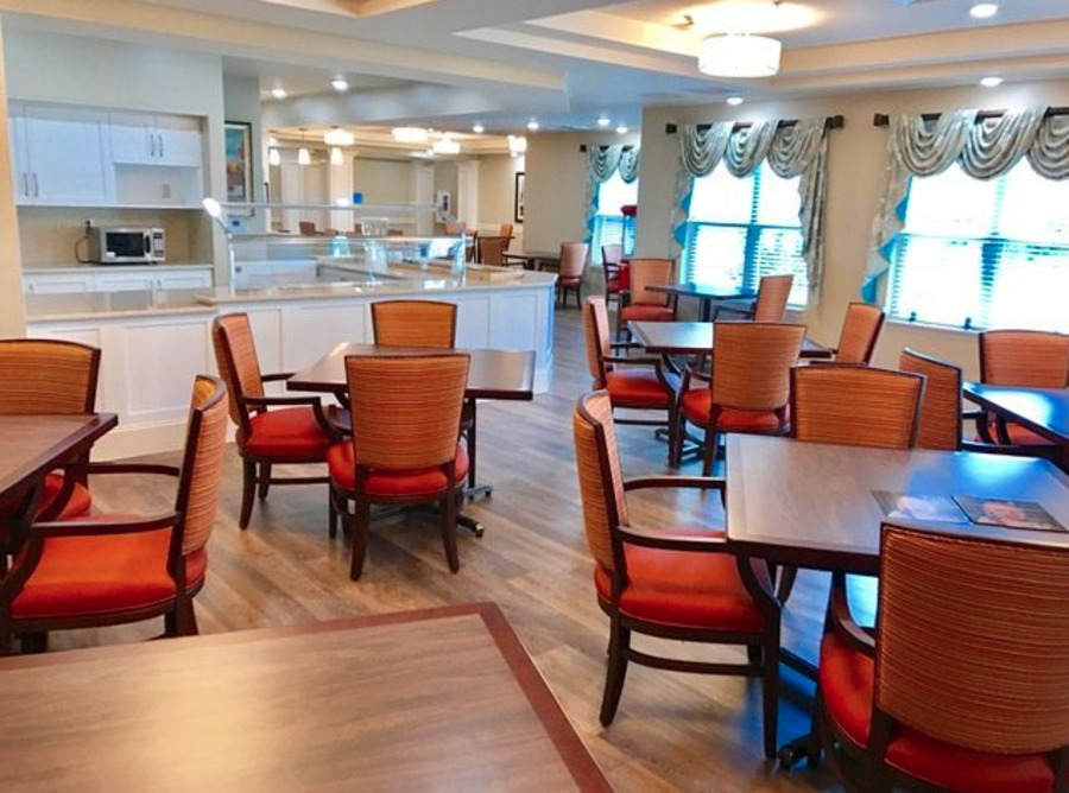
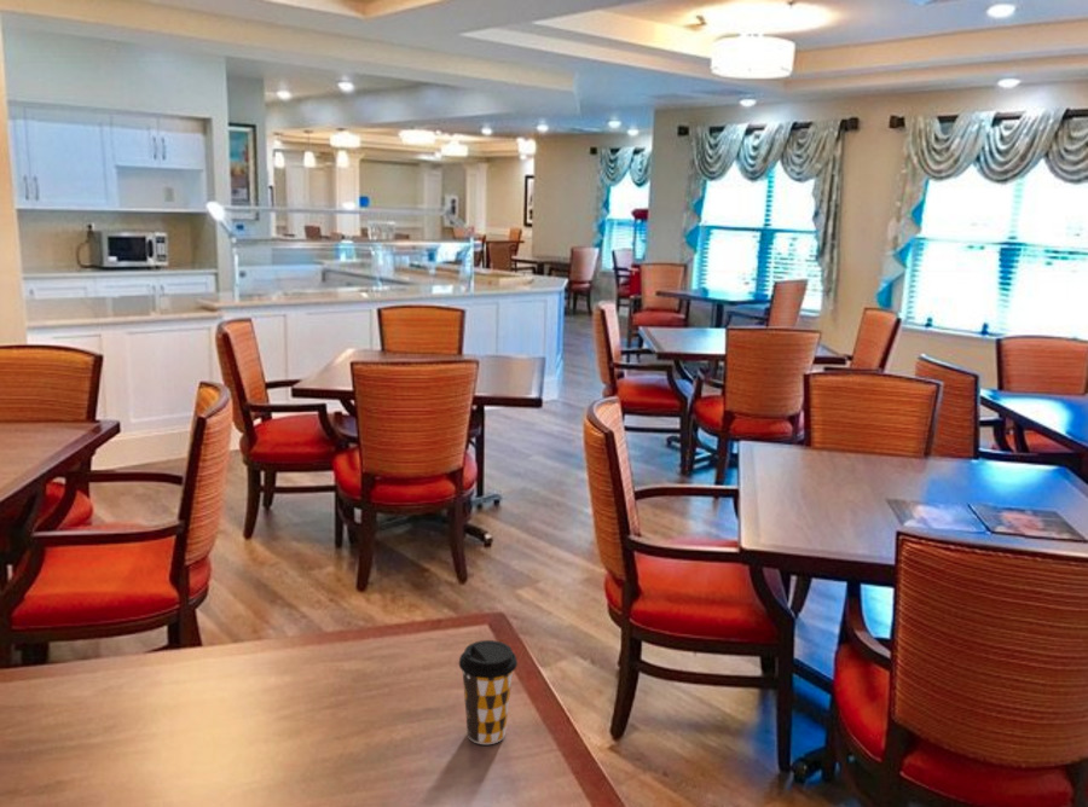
+ coffee cup [458,639,519,745]
